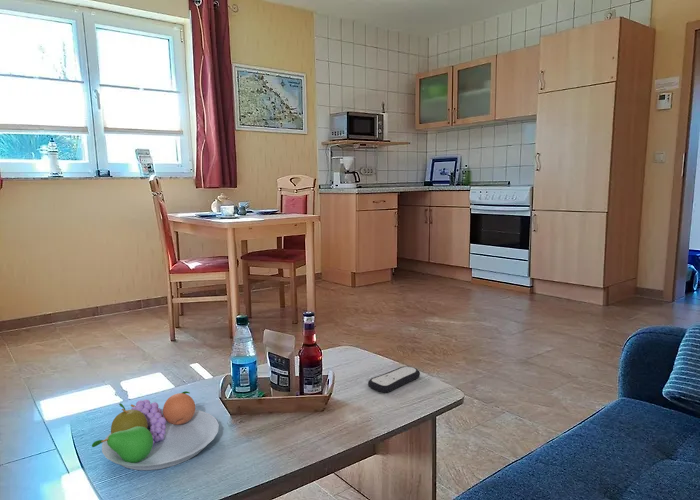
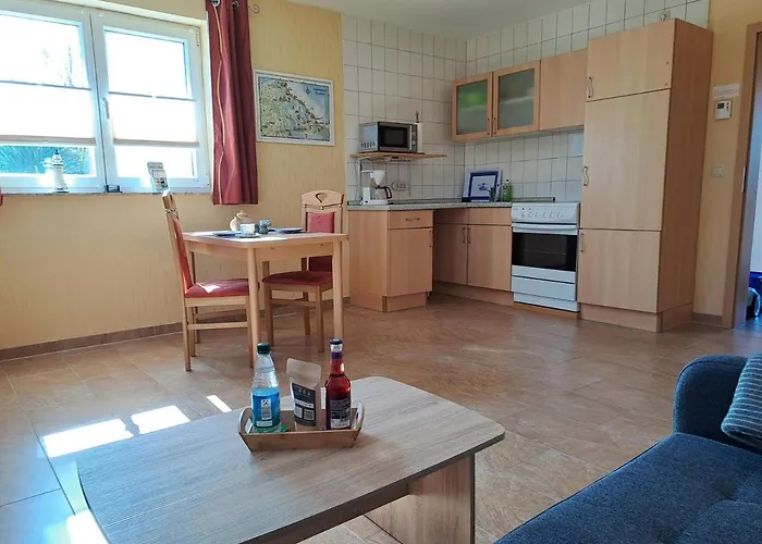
- remote control [367,365,421,394]
- fruit bowl [91,390,220,471]
